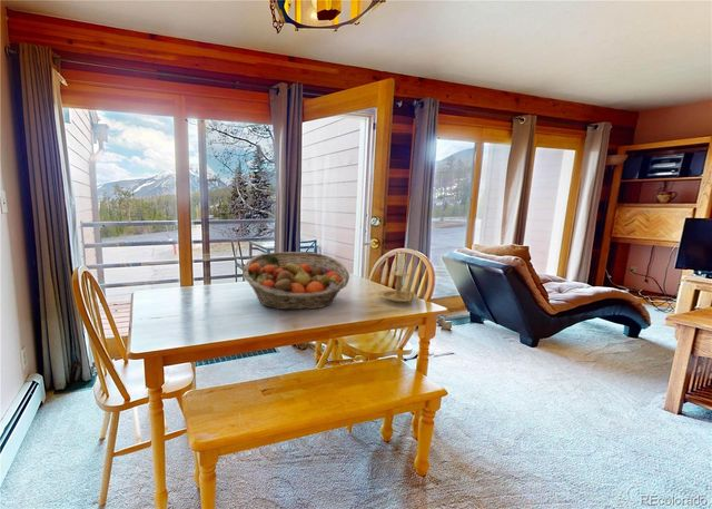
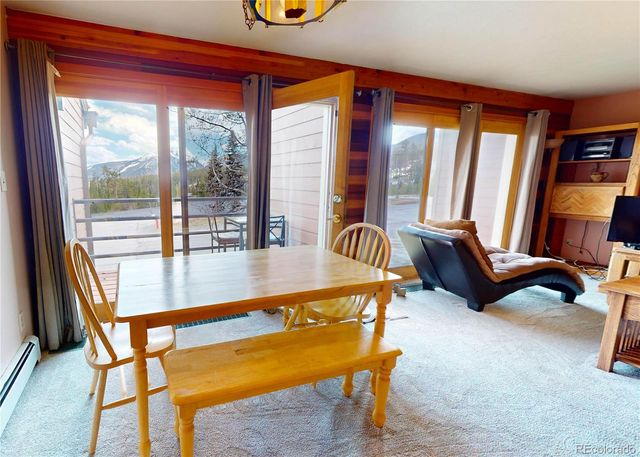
- candle holder [377,251,419,305]
- fruit basket [243,251,350,311]
